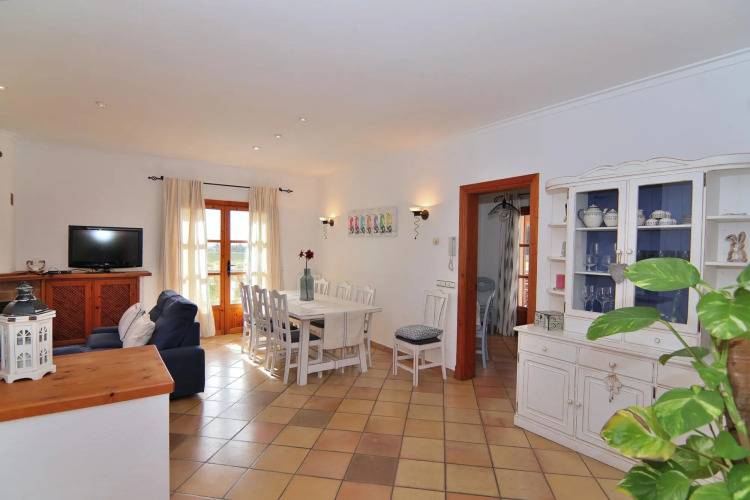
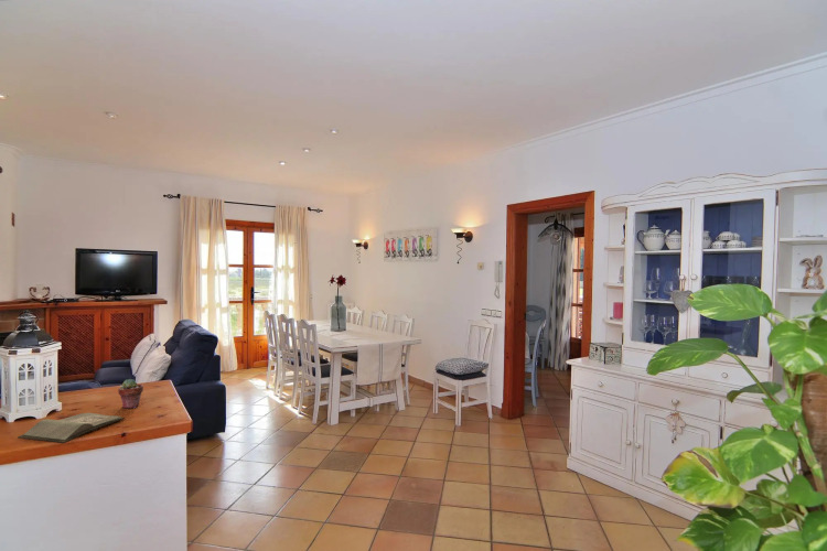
+ hardback book [17,412,126,444]
+ potted succulent [117,378,144,410]
